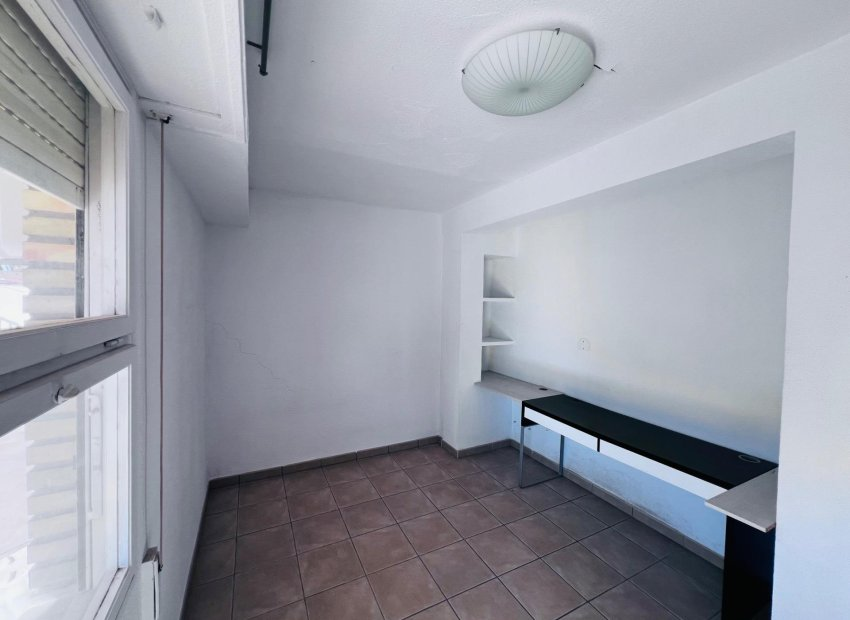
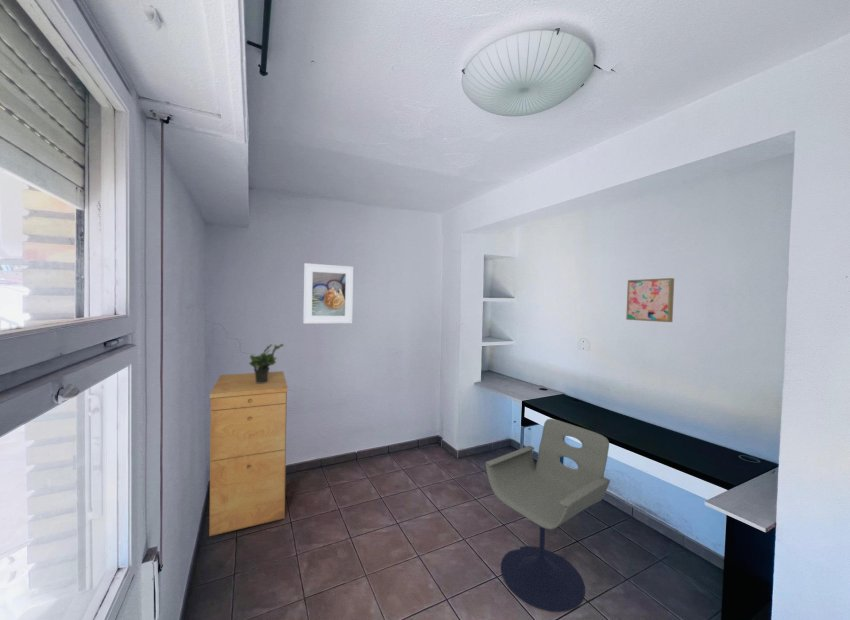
+ wall art [625,277,675,323]
+ filing cabinet [208,370,289,537]
+ potted plant [248,343,285,383]
+ office chair [484,418,611,613]
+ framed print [302,262,354,325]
